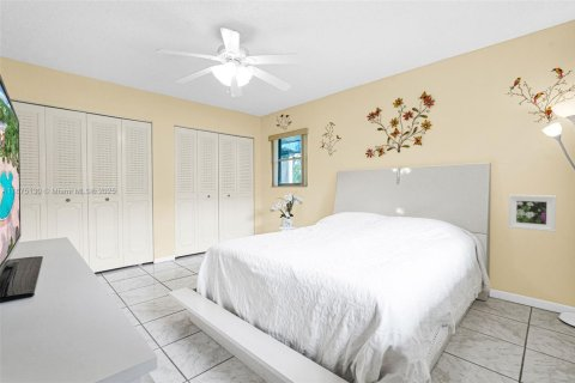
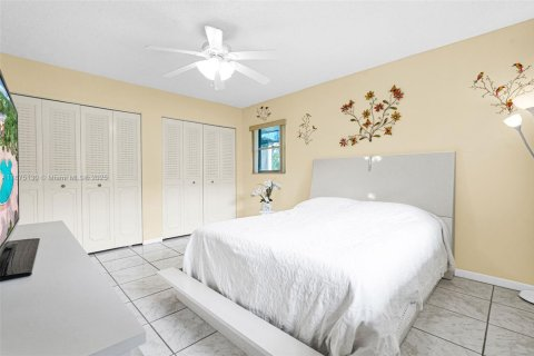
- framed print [507,194,557,233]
